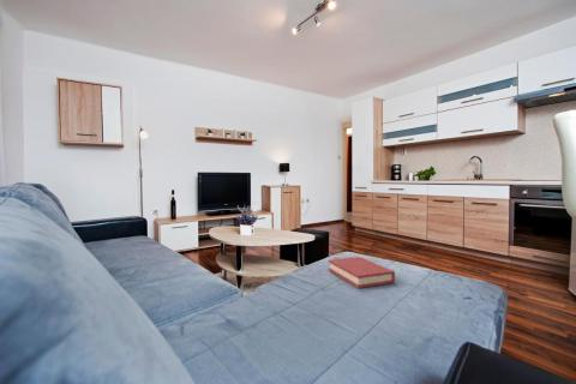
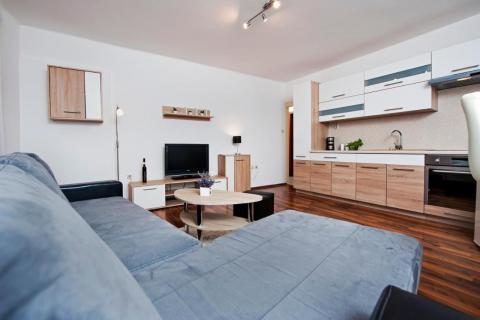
- hardback book [328,256,396,289]
